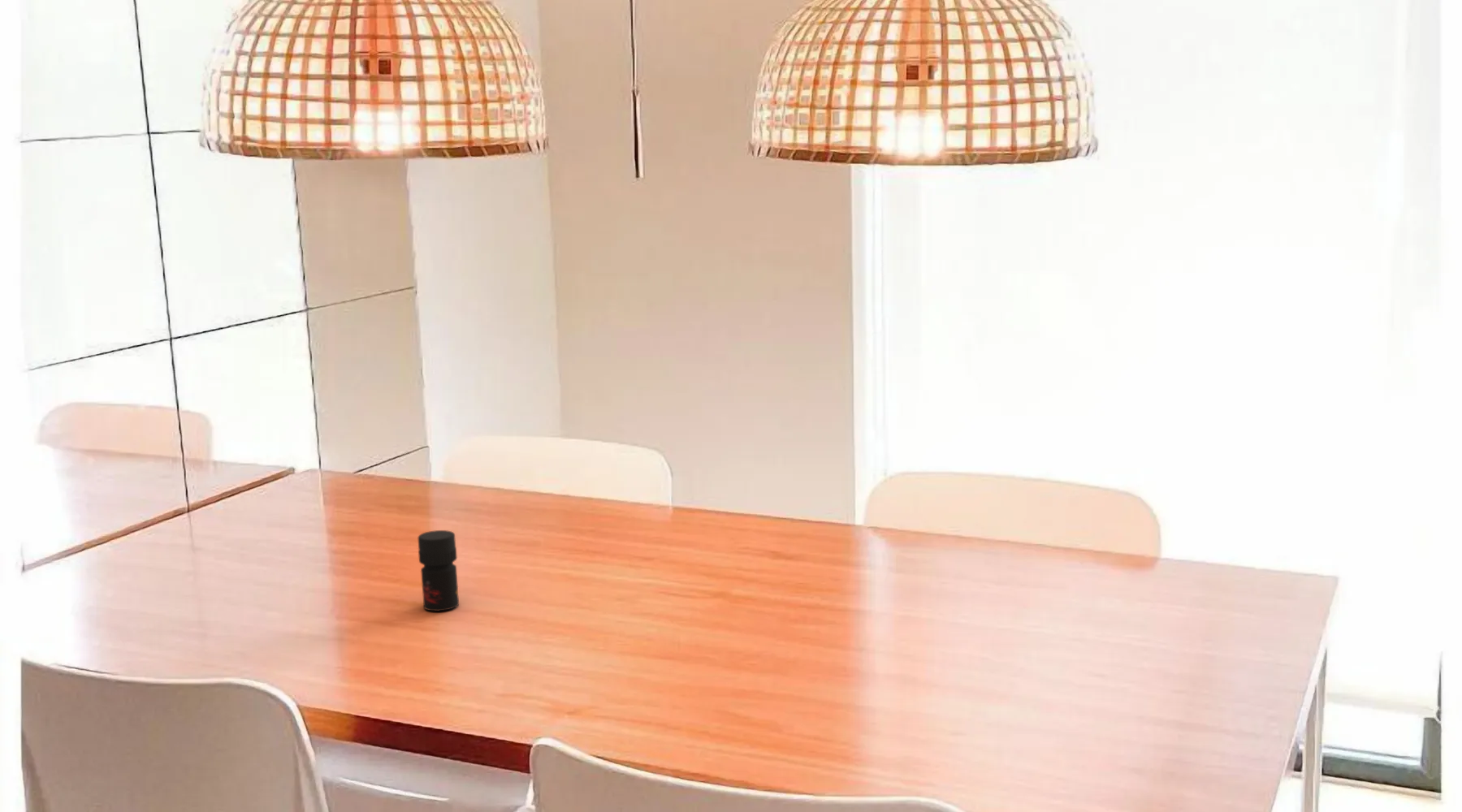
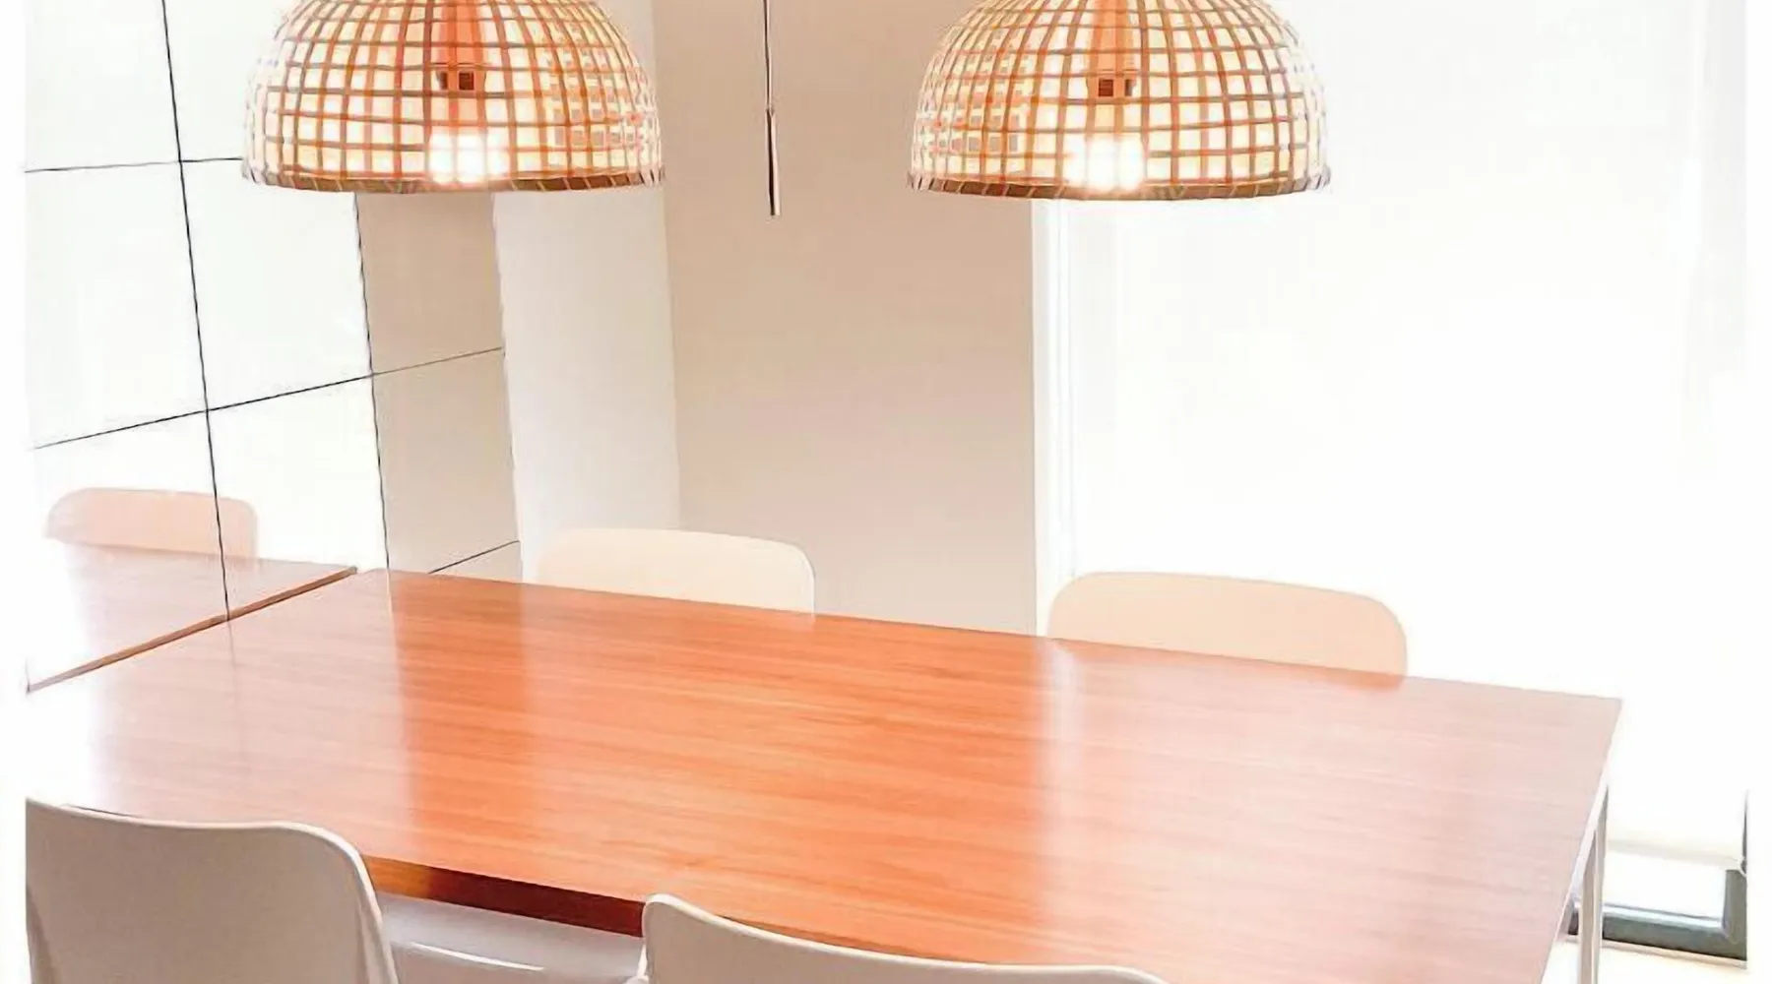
- jar [417,529,460,612]
